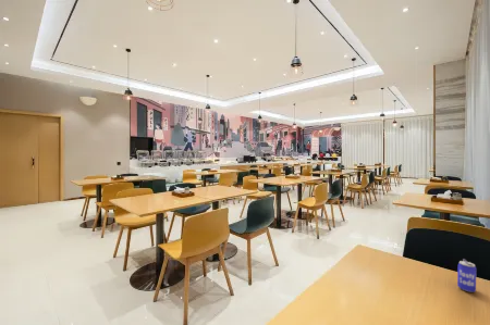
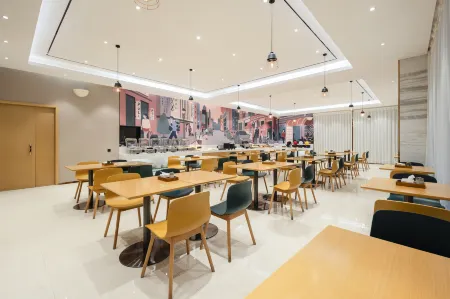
- beer can [456,258,477,293]
